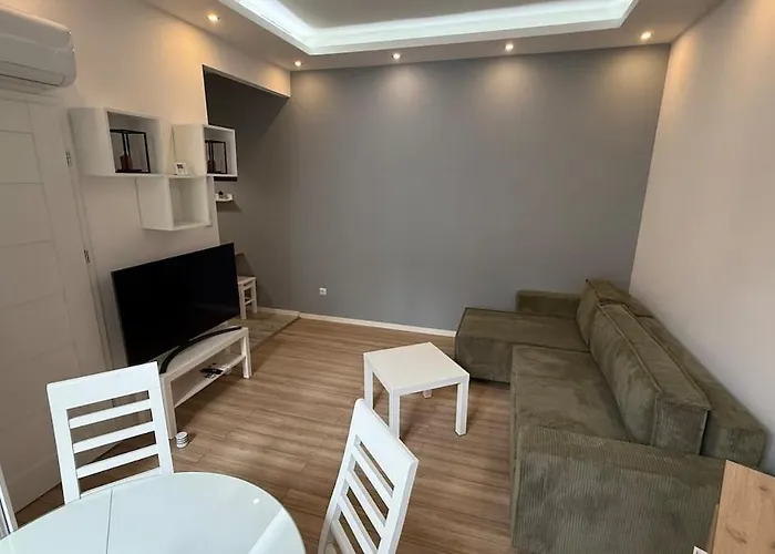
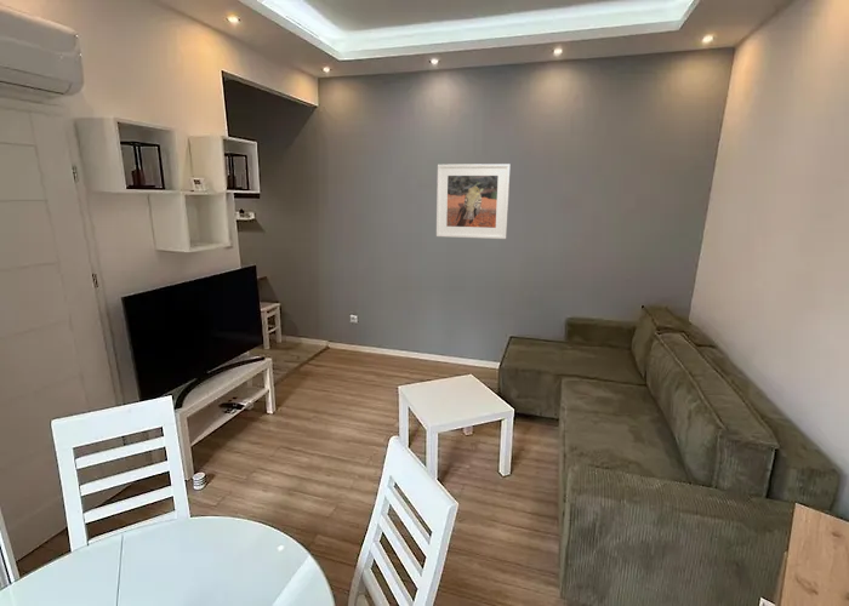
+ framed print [435,162,511,240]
